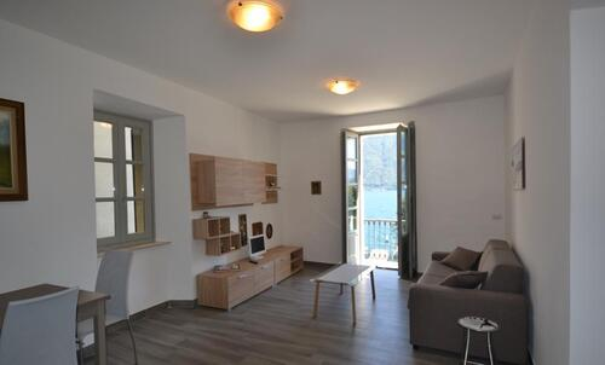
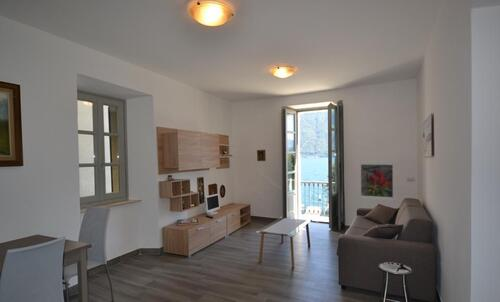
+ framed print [360,161,394,201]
